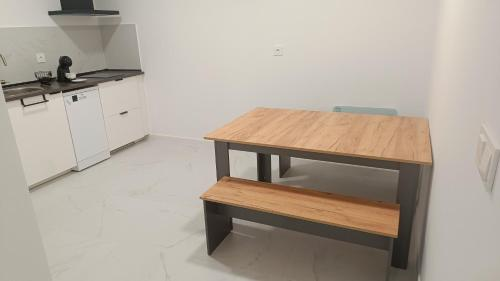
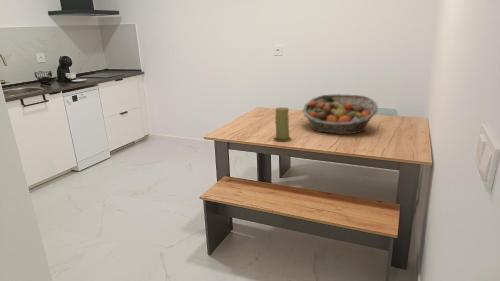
+ candle [273,106,293,143]
+ fruit basket [302,93,379,135]
